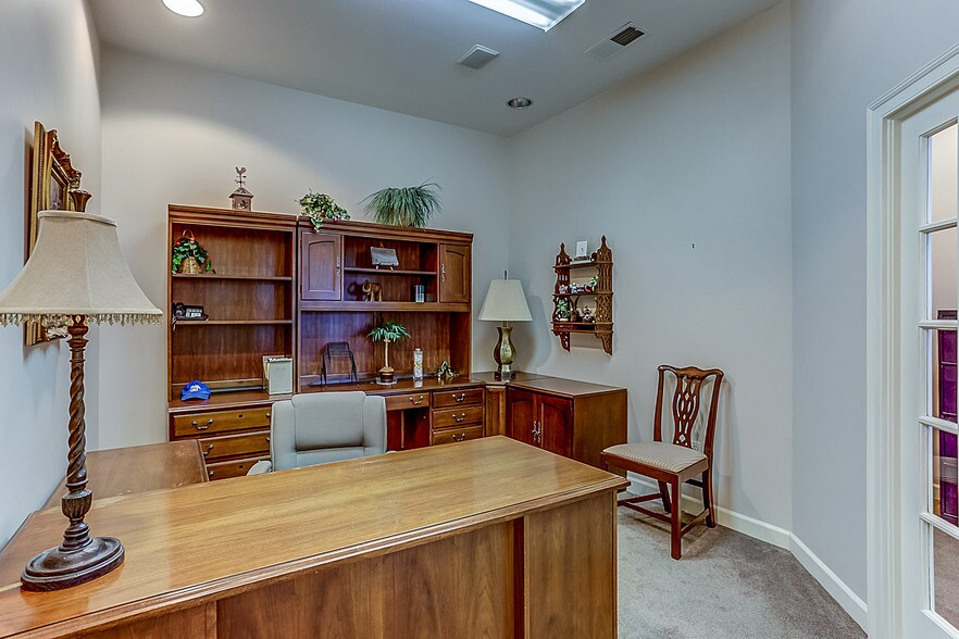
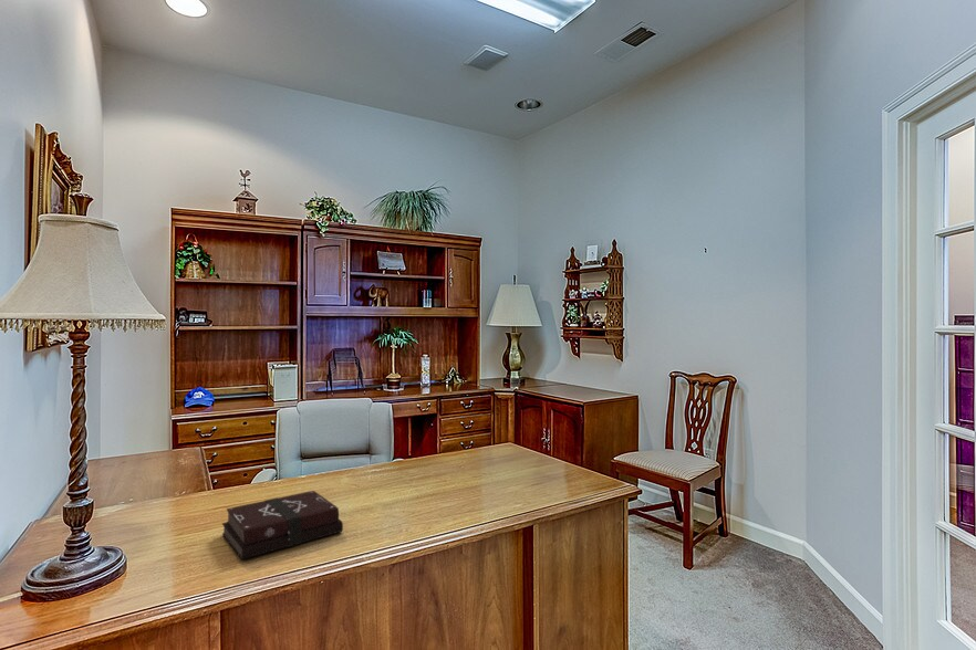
+ hardback book [221,490,344,560]
